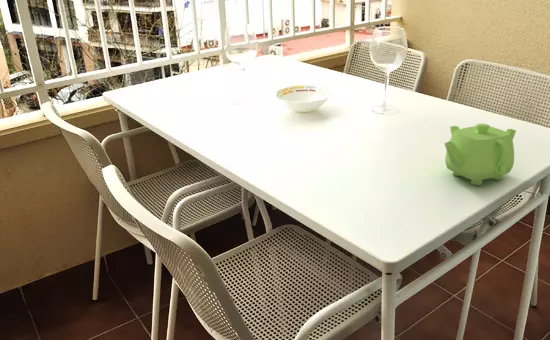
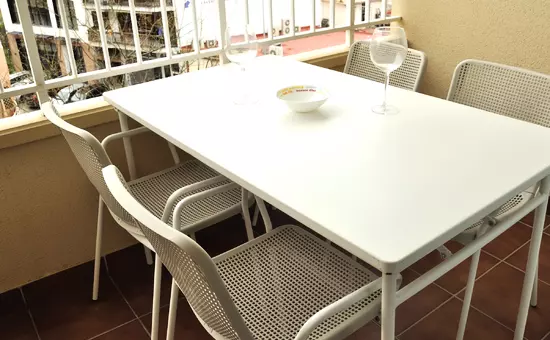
- teapot [444,123,517,186]
